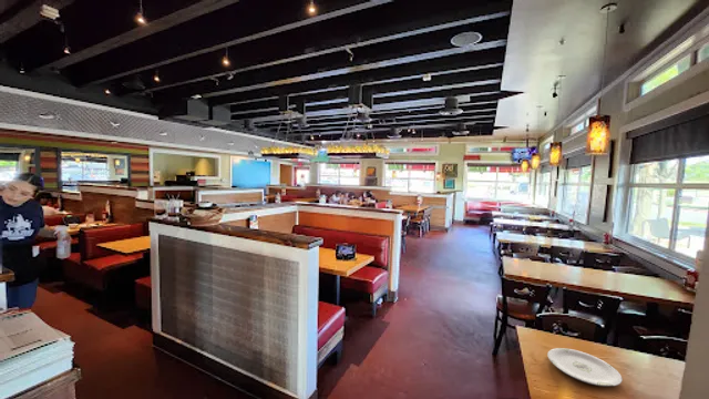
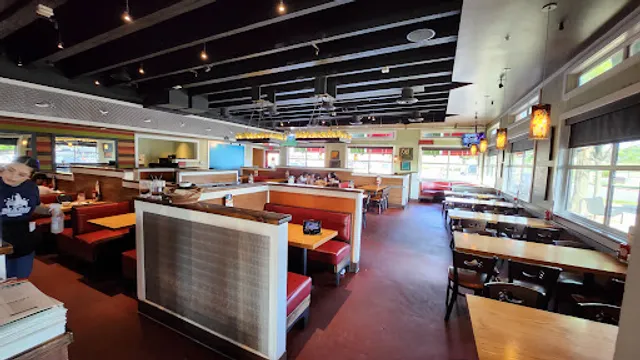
- plate [546,347,624,387]
